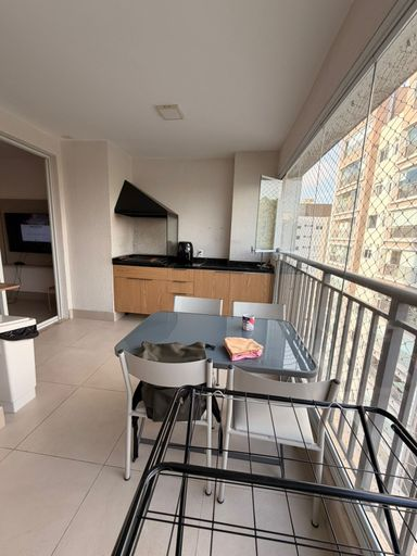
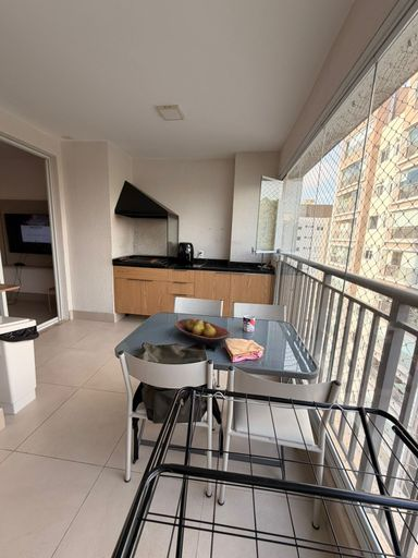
+ fruit bowl [173,317,231,345]
